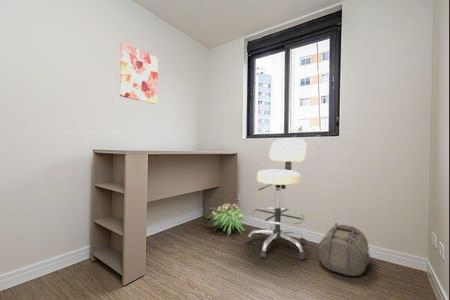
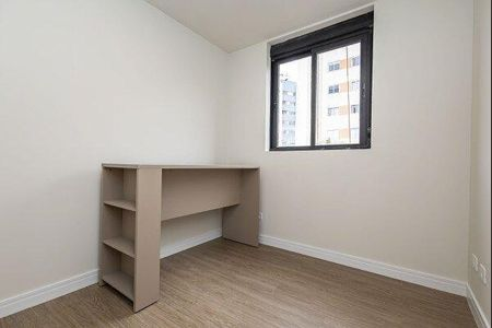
- backpack [316,222,371,277]
- decorative plant [205,203,248,236]
- wall art [119,42,159,105]
- stool [245,138,308,260]
